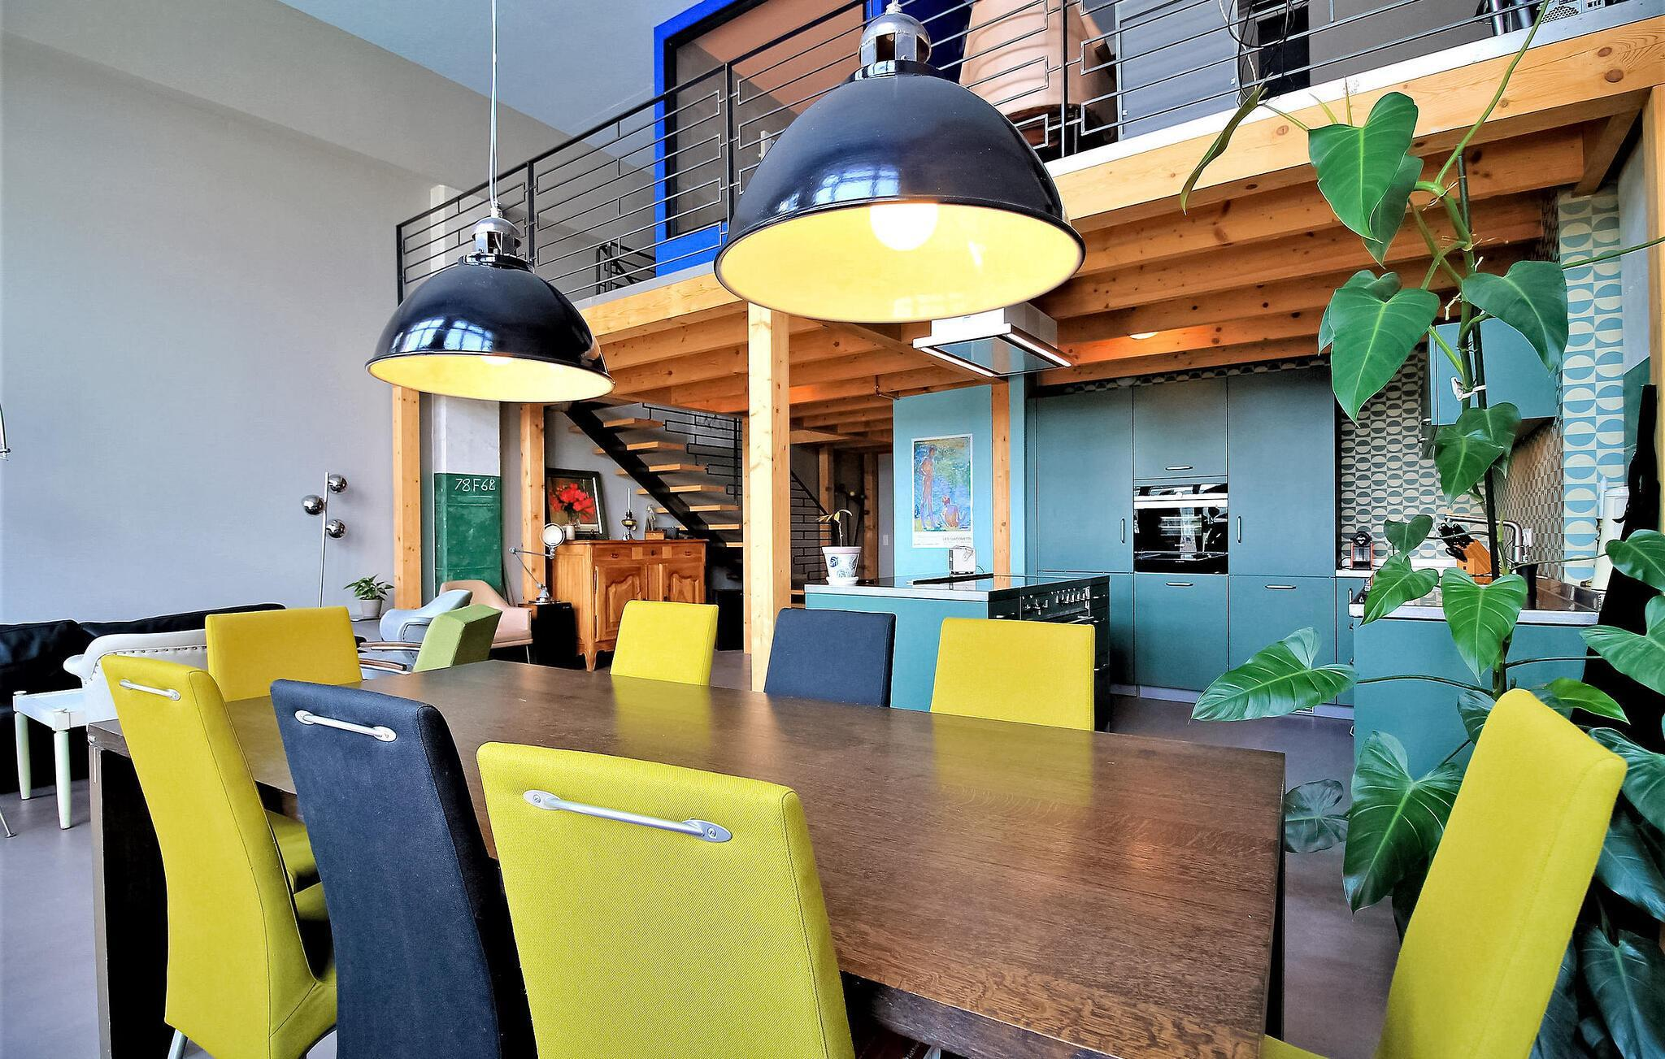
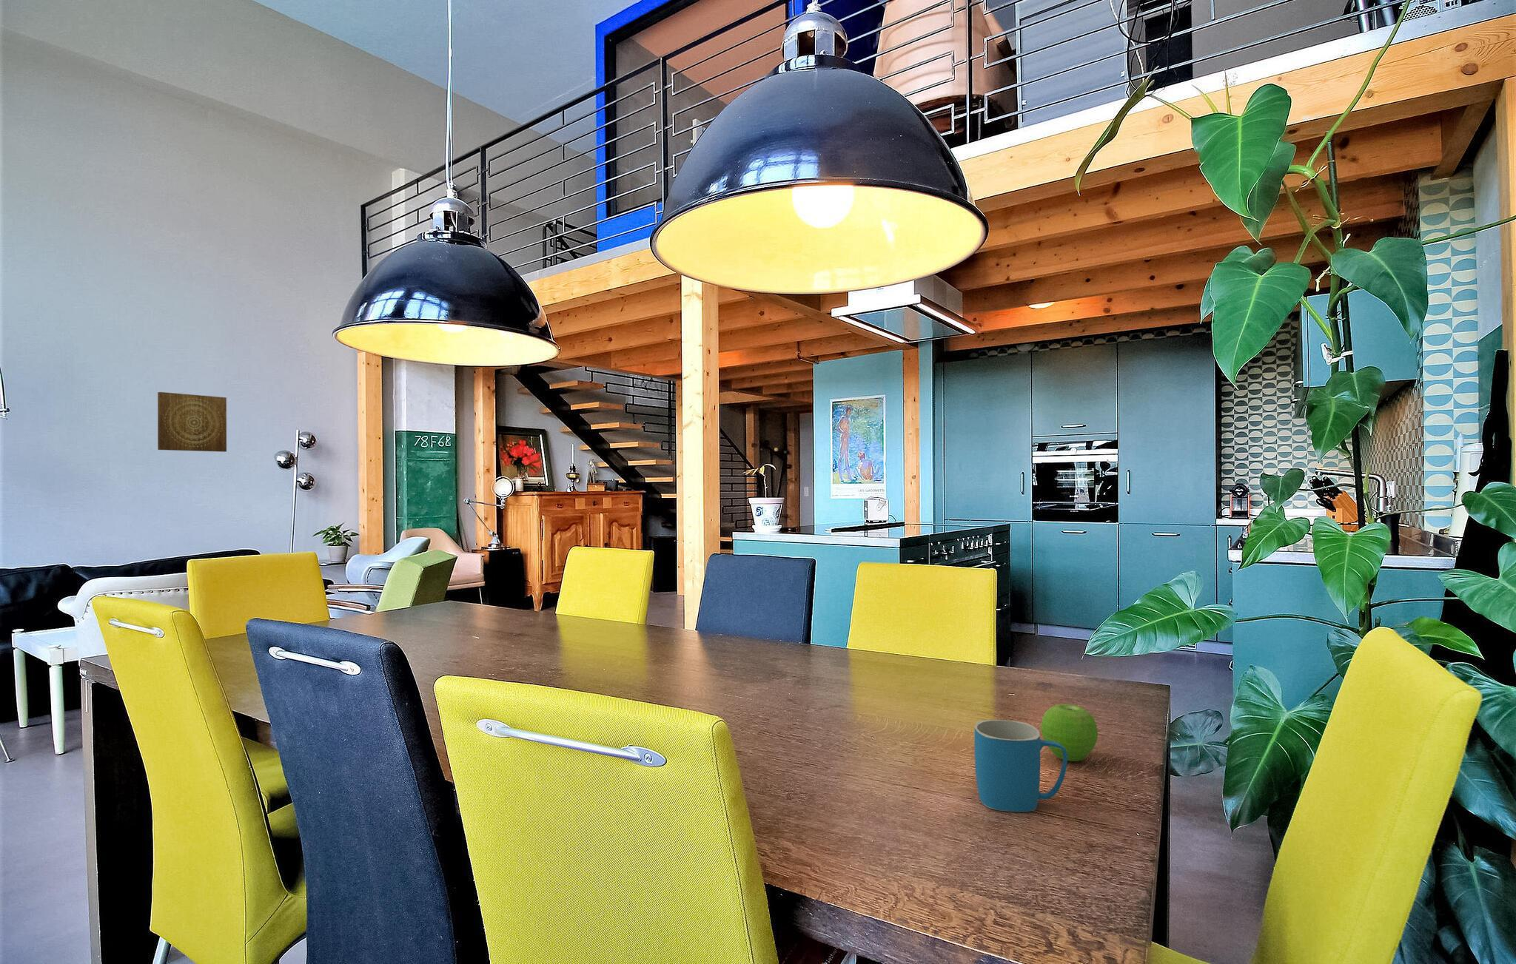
+ mug [975,719,1068,813]
+ fruit [1040,703,1098,762]
+ wall art [157,391,228,453]
